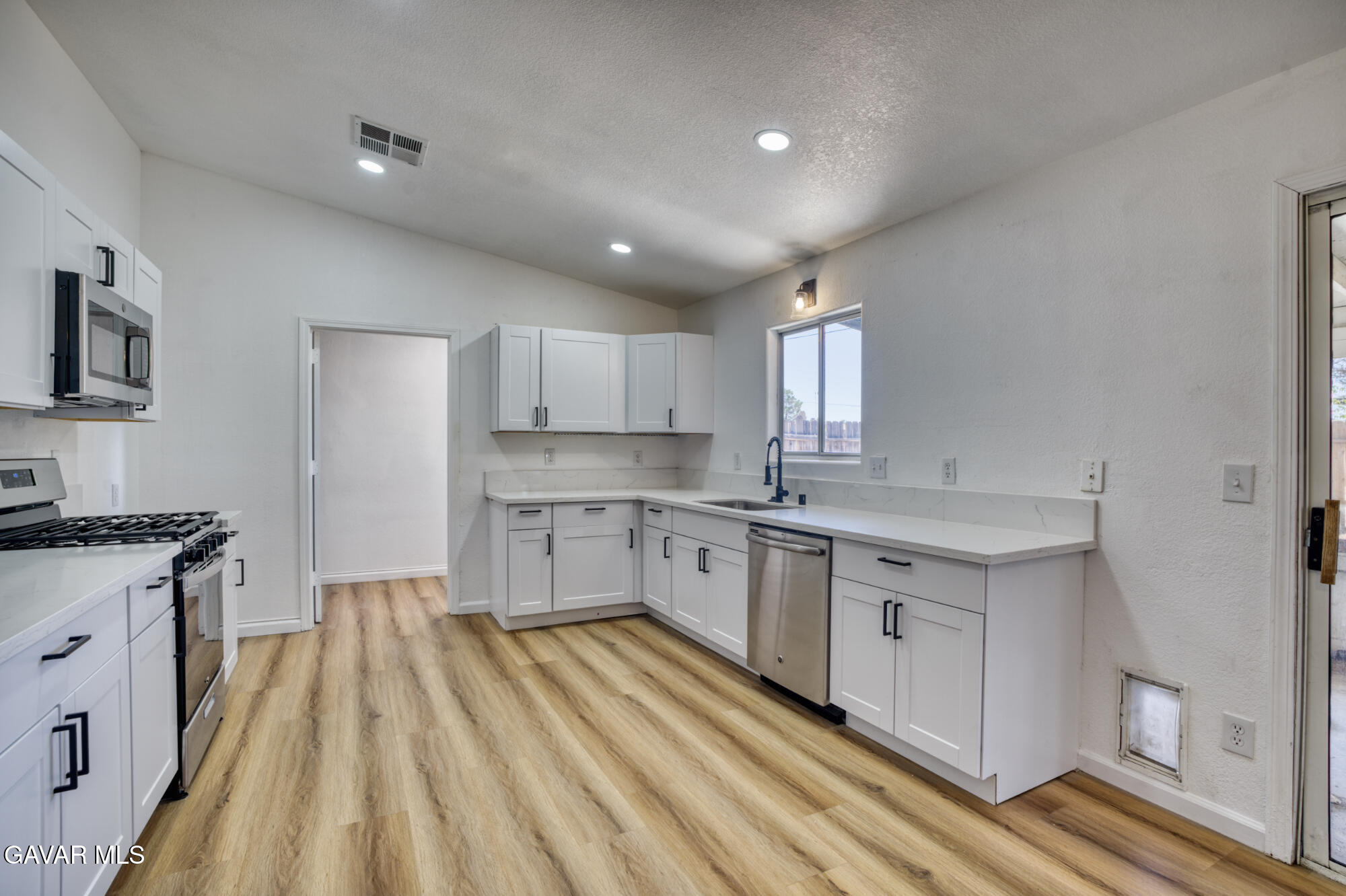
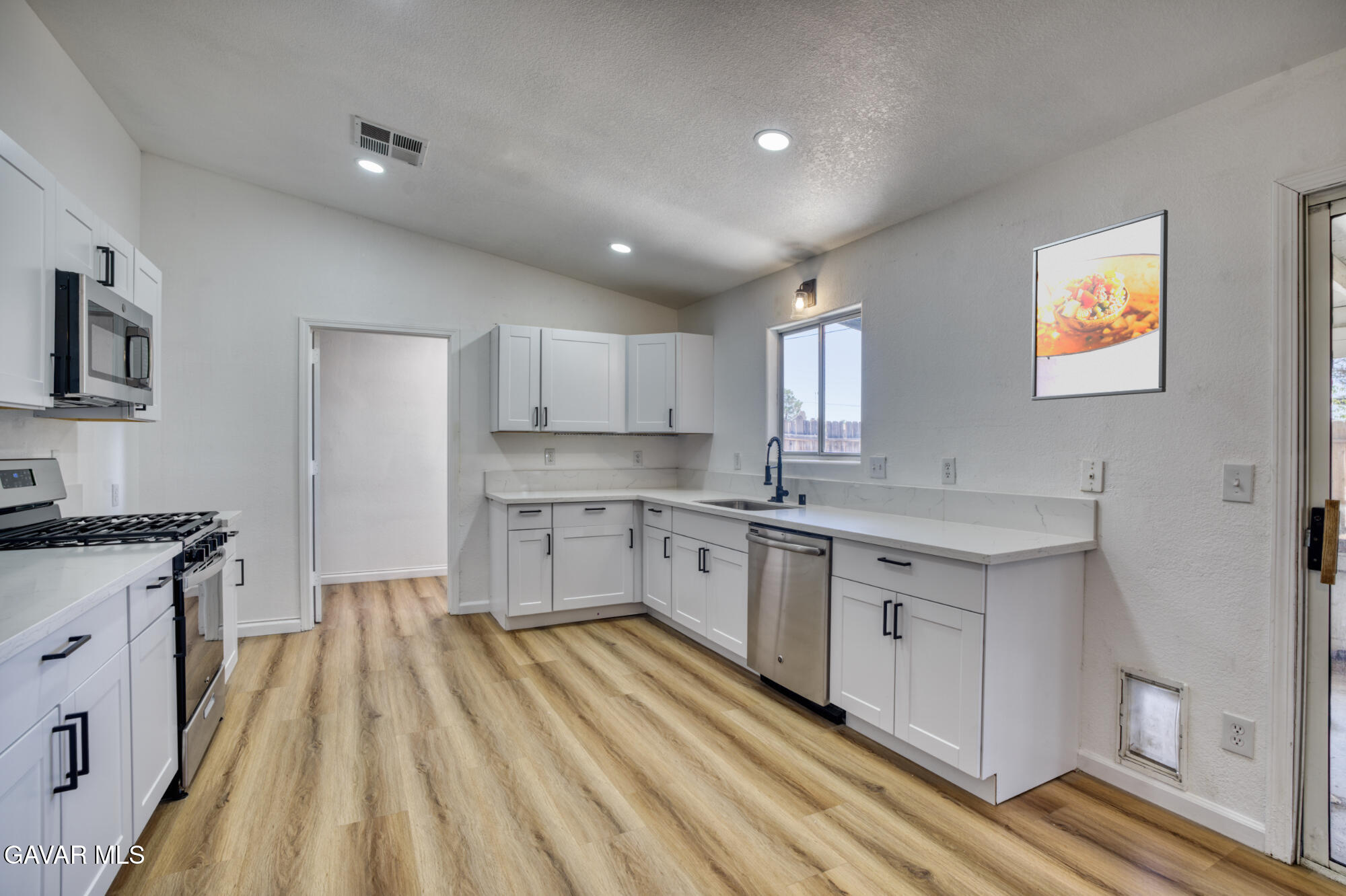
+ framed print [1031,209,1169,402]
